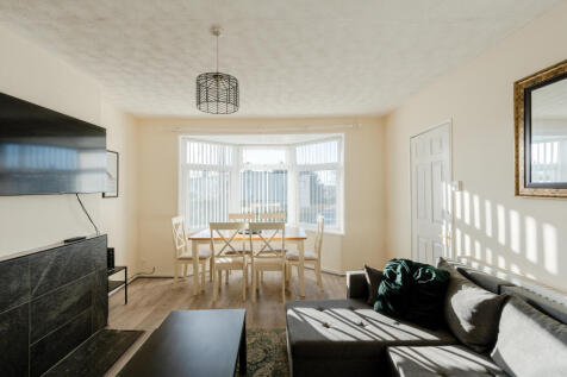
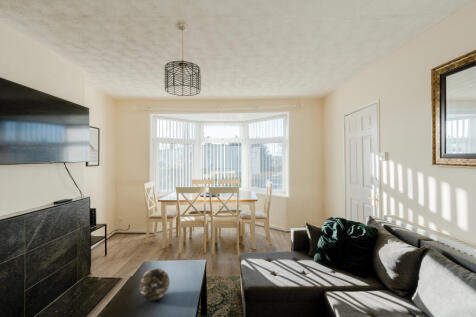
+ decorative orb [138,267,170,302]
